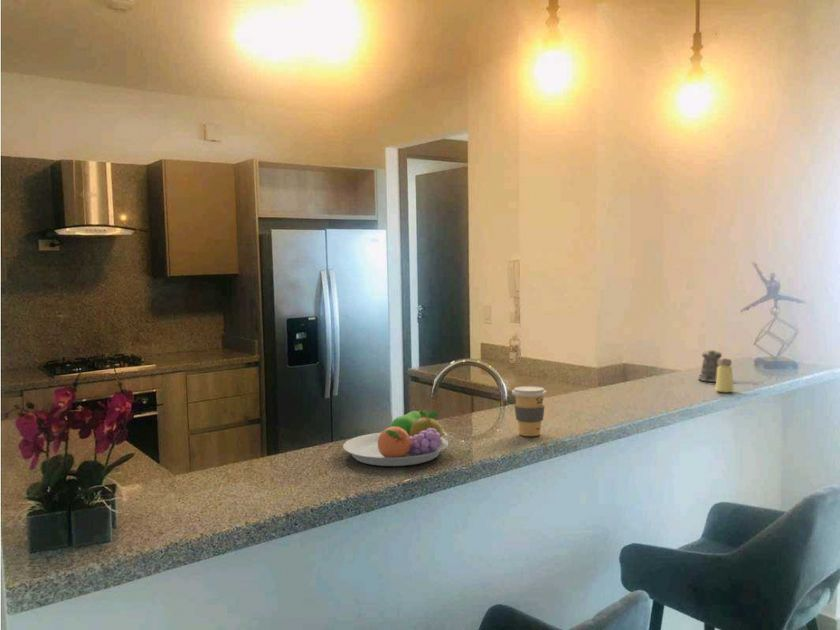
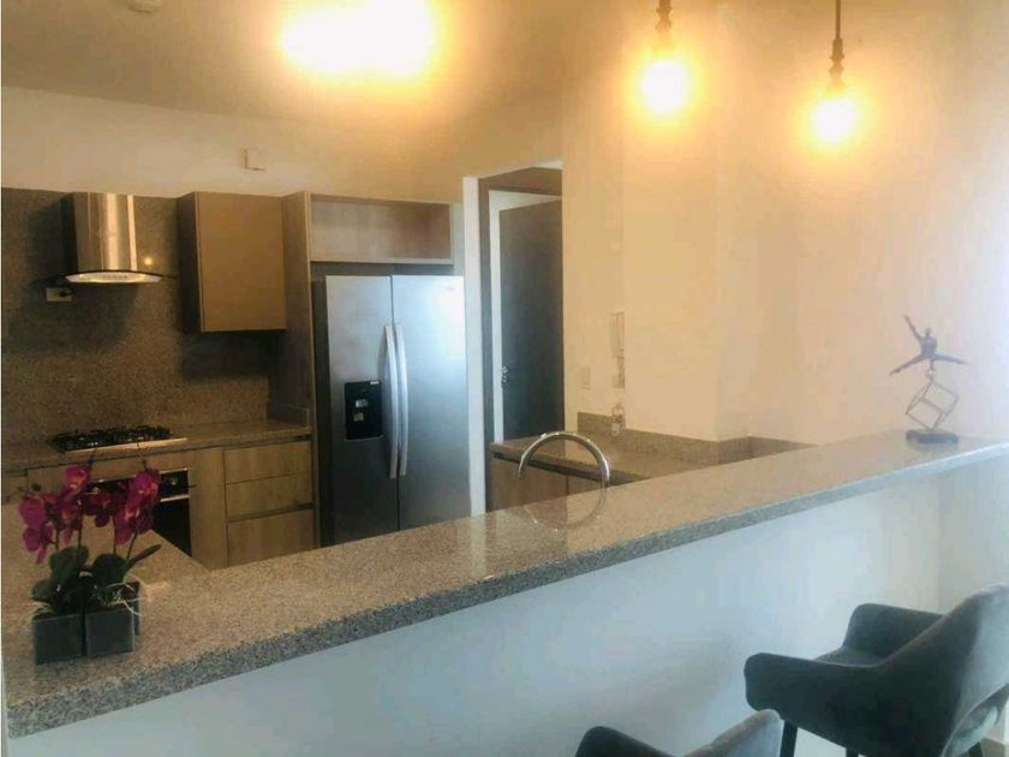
- pepper shaker [697,349,723,383]
- fruit bowl [342,409,450,467]
- saltshaker [715,357,735,393]
- coffee cup [511,385,548,437]
